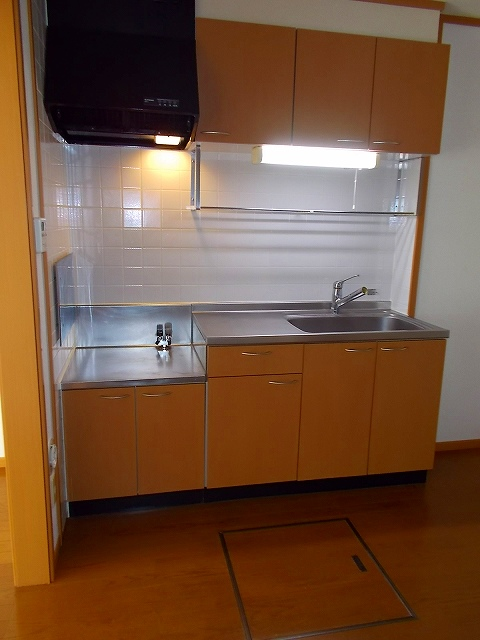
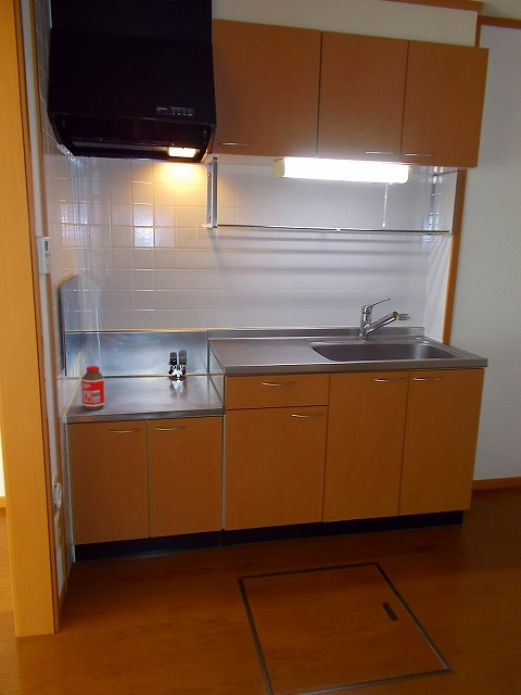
+ bottle [81,365,105,412]
